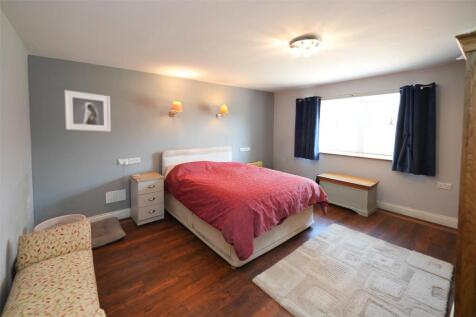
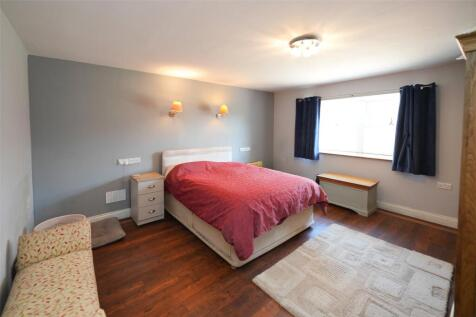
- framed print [64,89,112,132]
